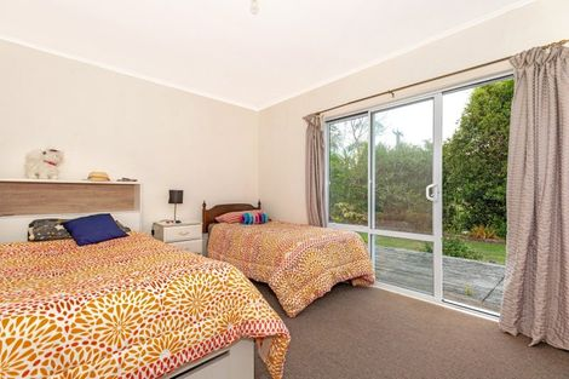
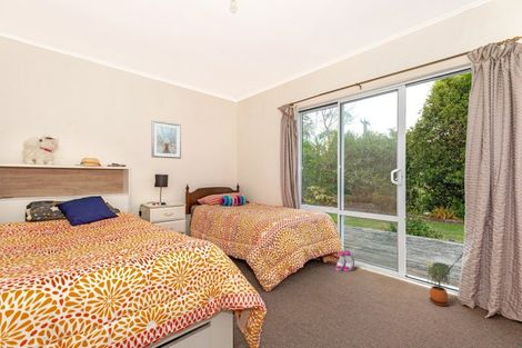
+ boots [334,250,355,272]
+ potted plant [426,261,451,307]
+ picture frame [150,119,182,160]
